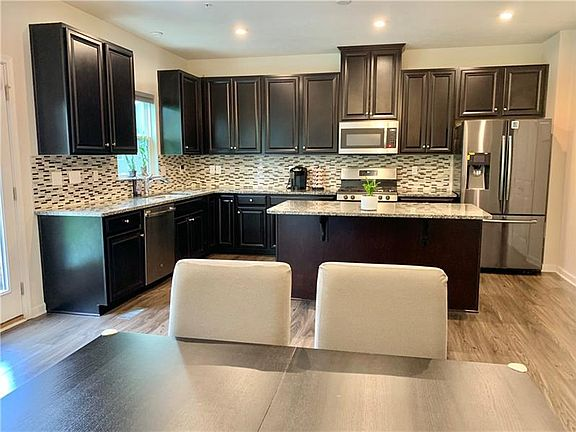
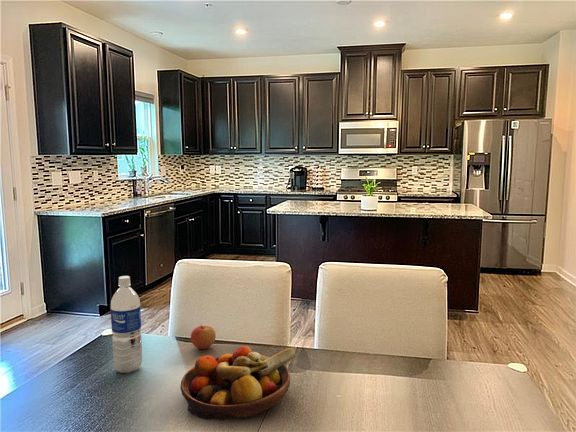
+ fruit bowl [179,345,298,421]
+ apple [190,324,217,350]
+ water bottle [110,275,143,374]
